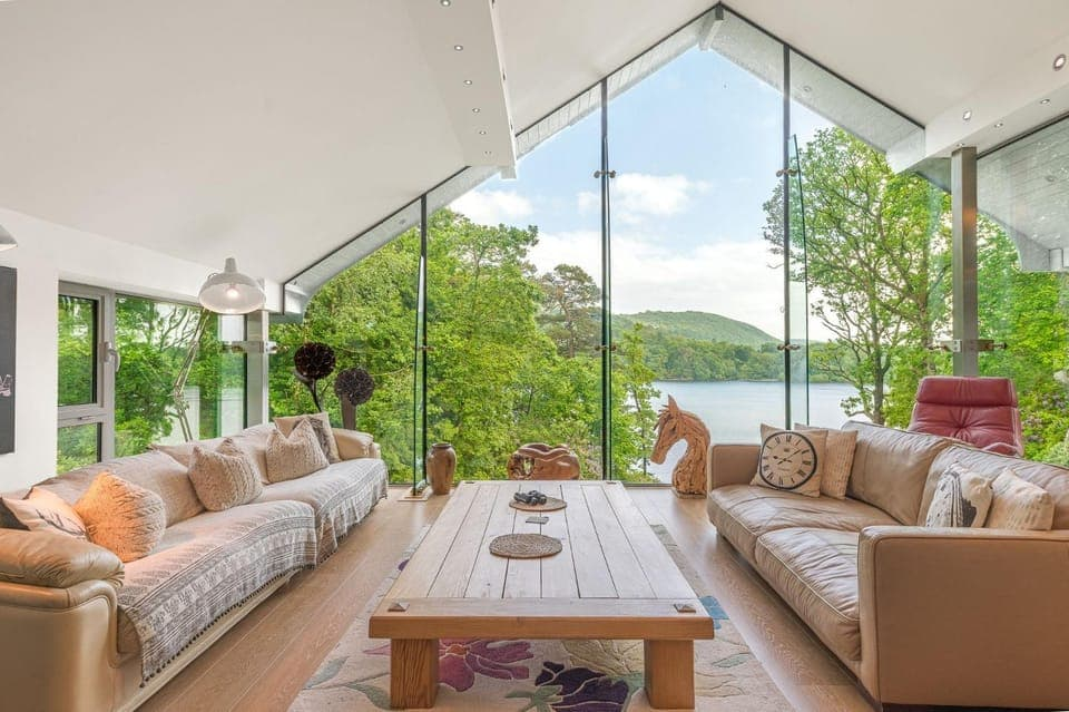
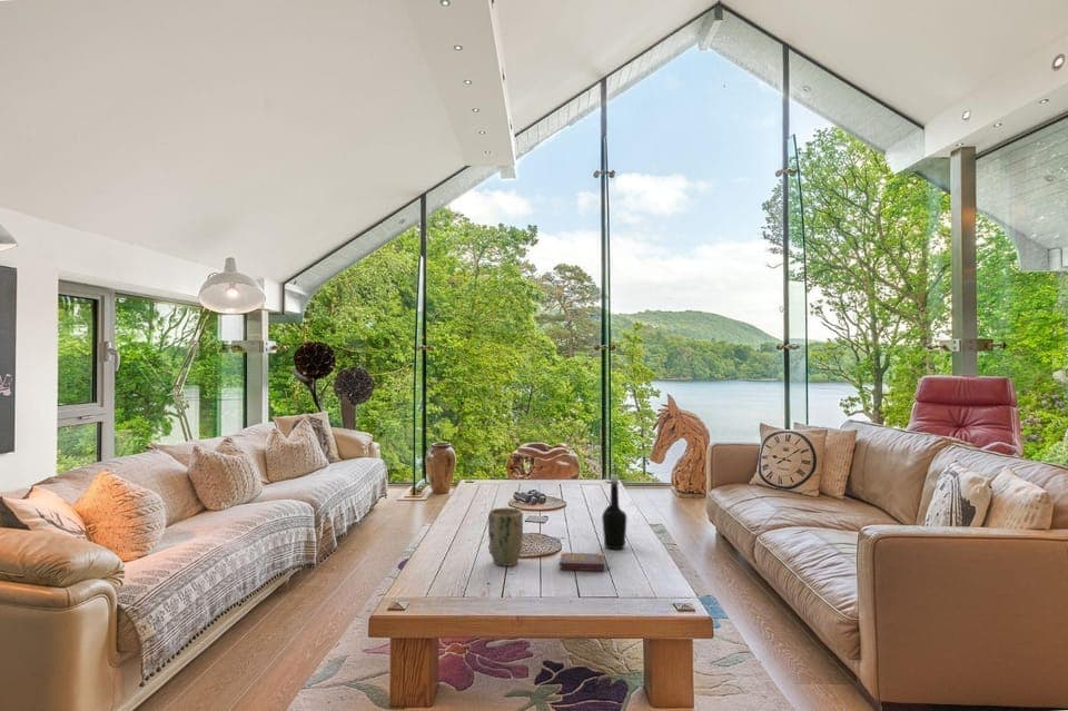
+ plant pot [487,507,524,567]
+ bottle [601,474,627,551]
+ book [558,551,612,572]
